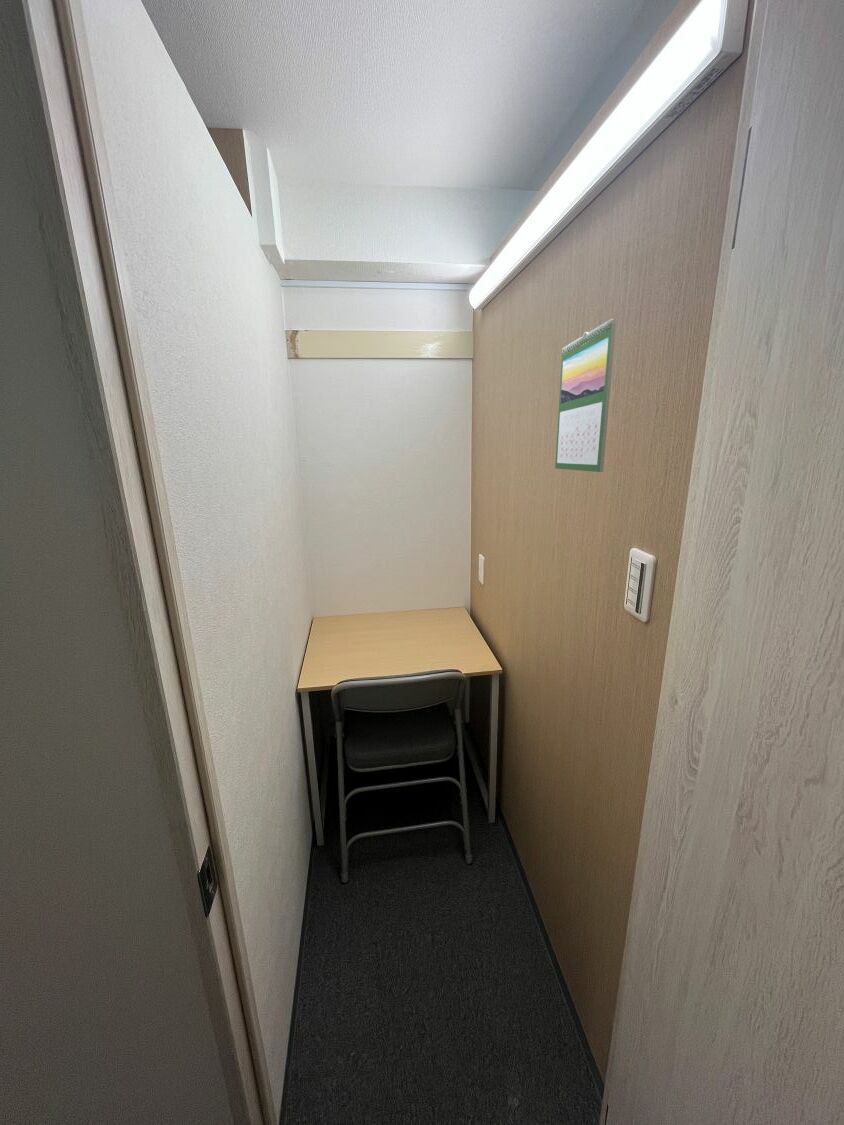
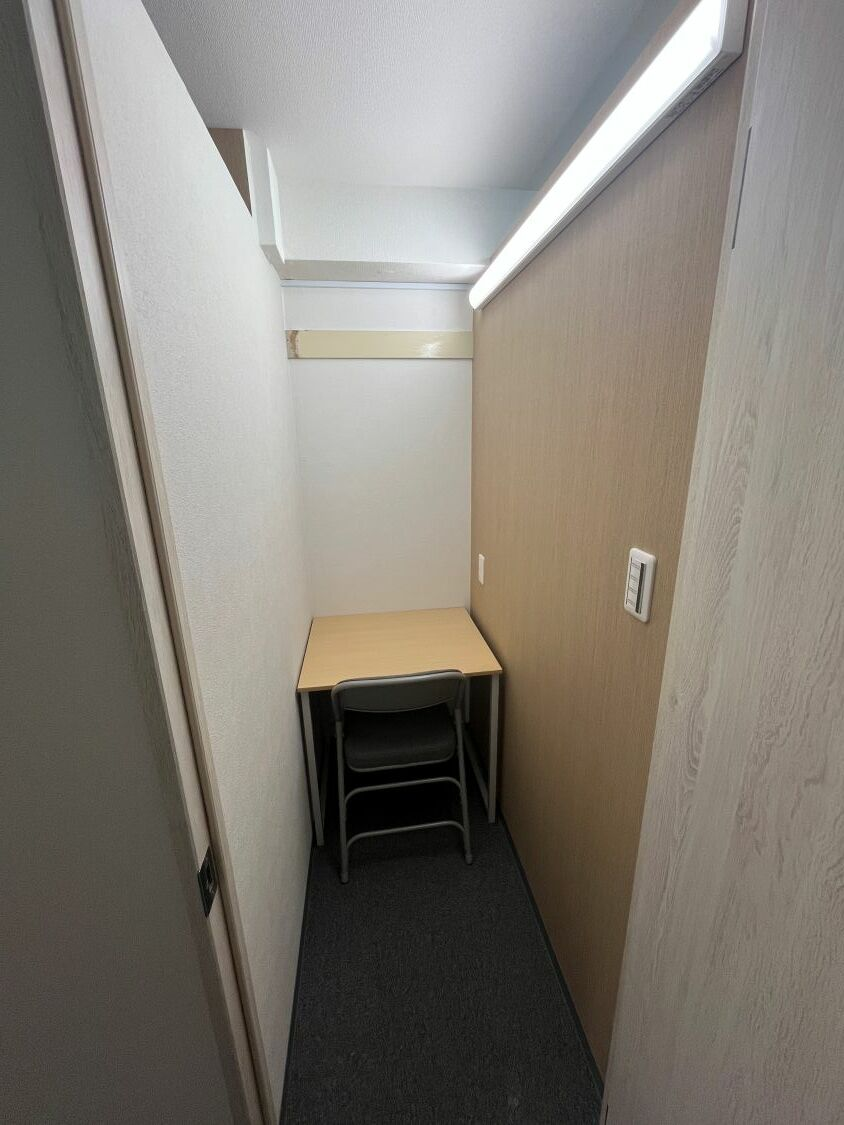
- calendar [554,317,617,473]
